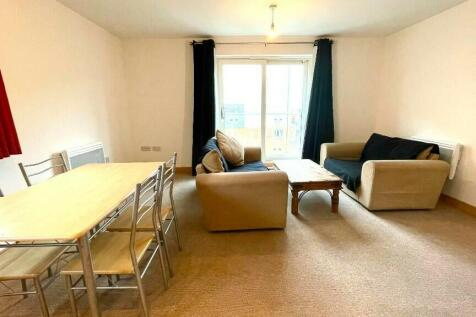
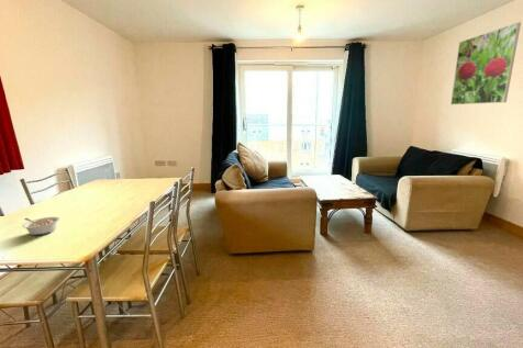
+ legume [21,216,60,236]
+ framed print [449,21,522,105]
